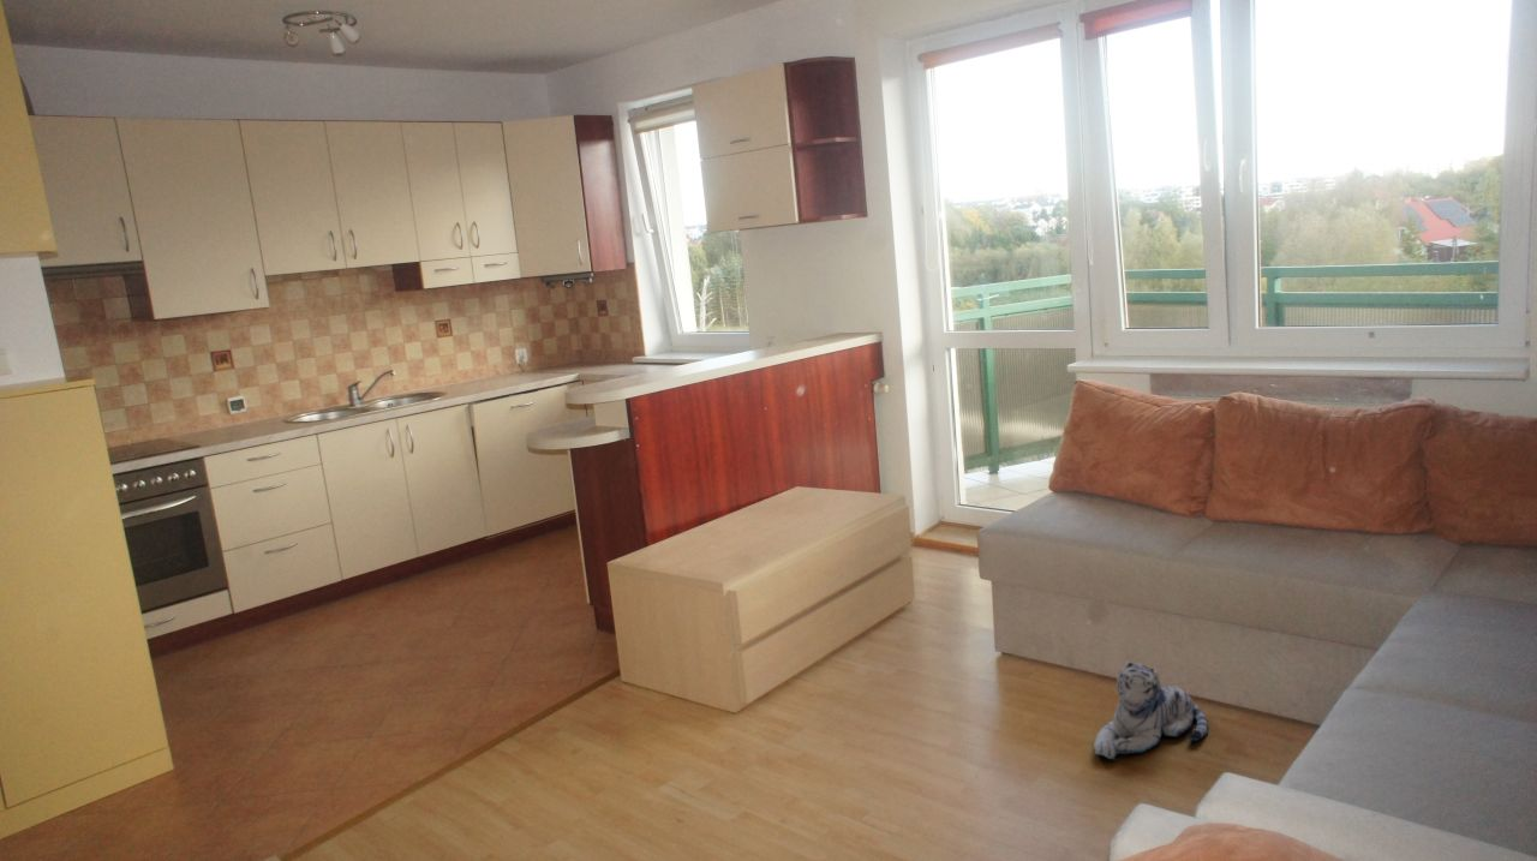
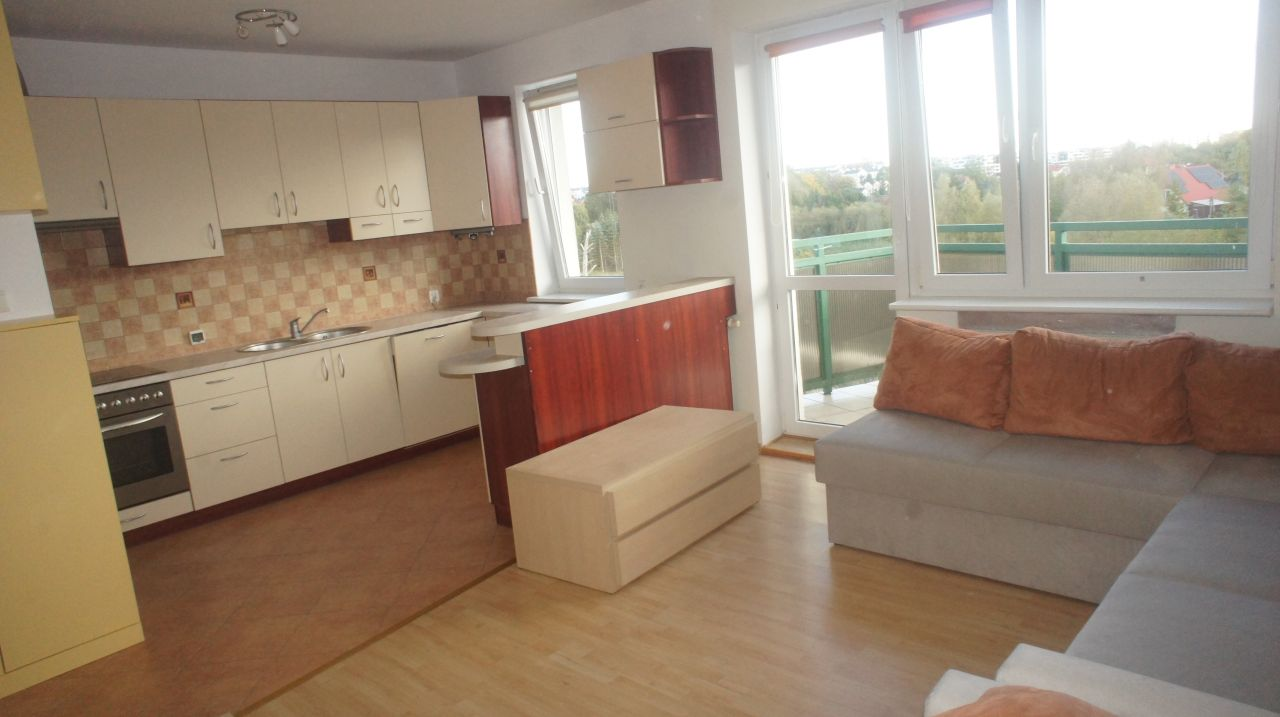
- plush toy [1093,660,1209,760]
